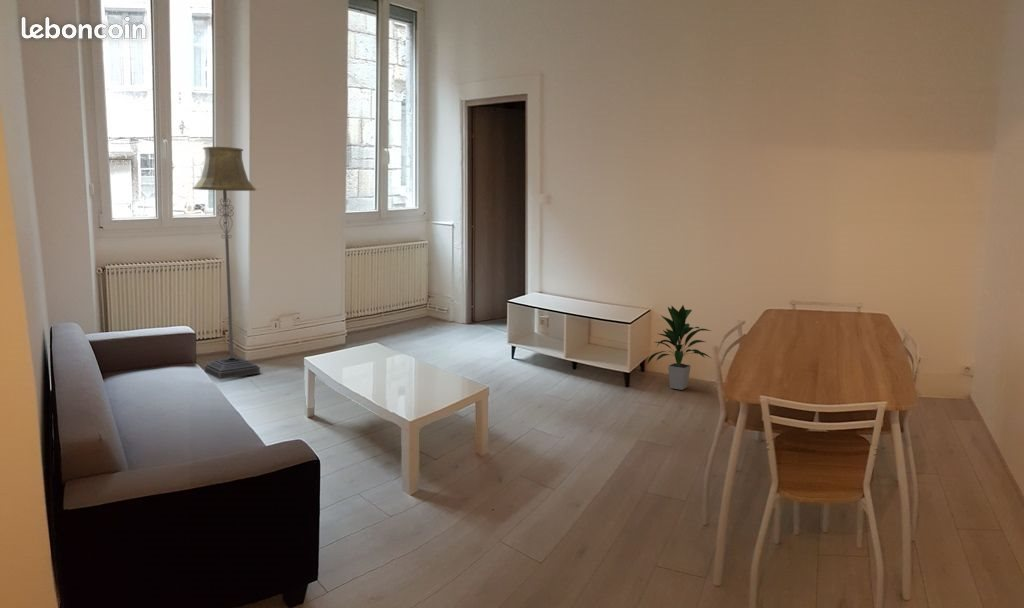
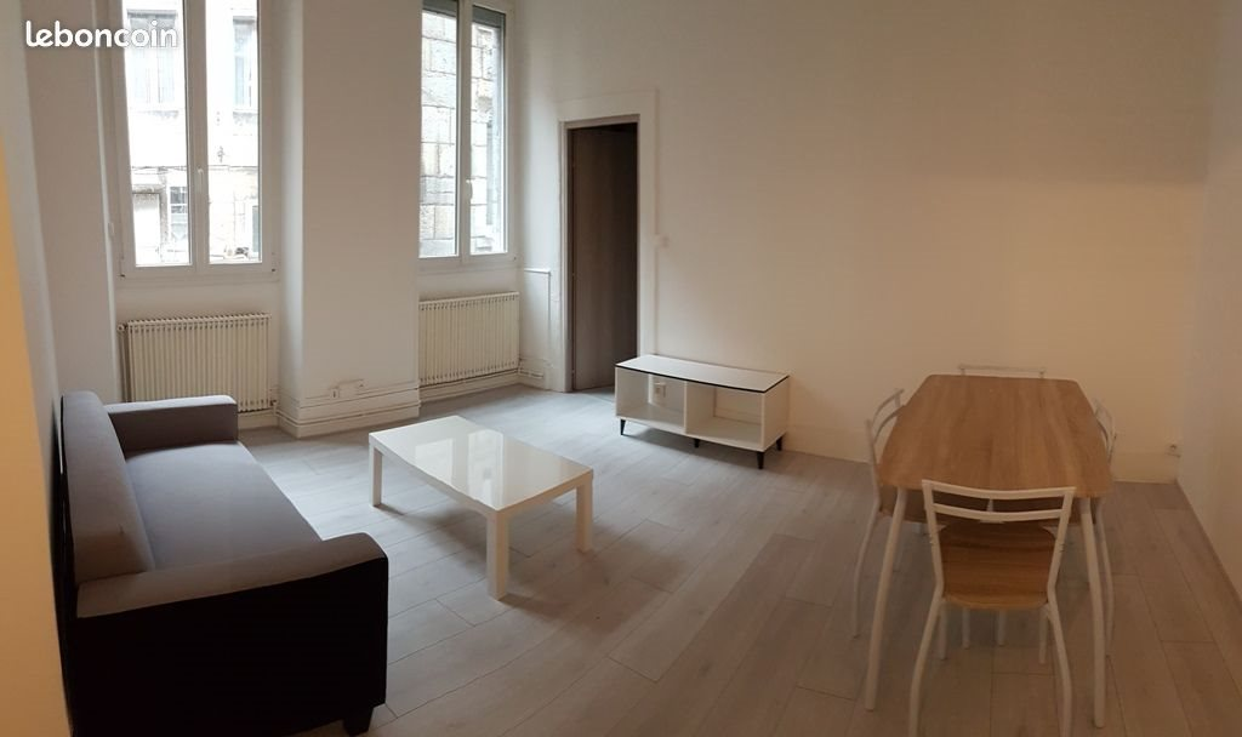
- floor lamp [192,146,261,380]
- indoor plant [646,304,712,391]
